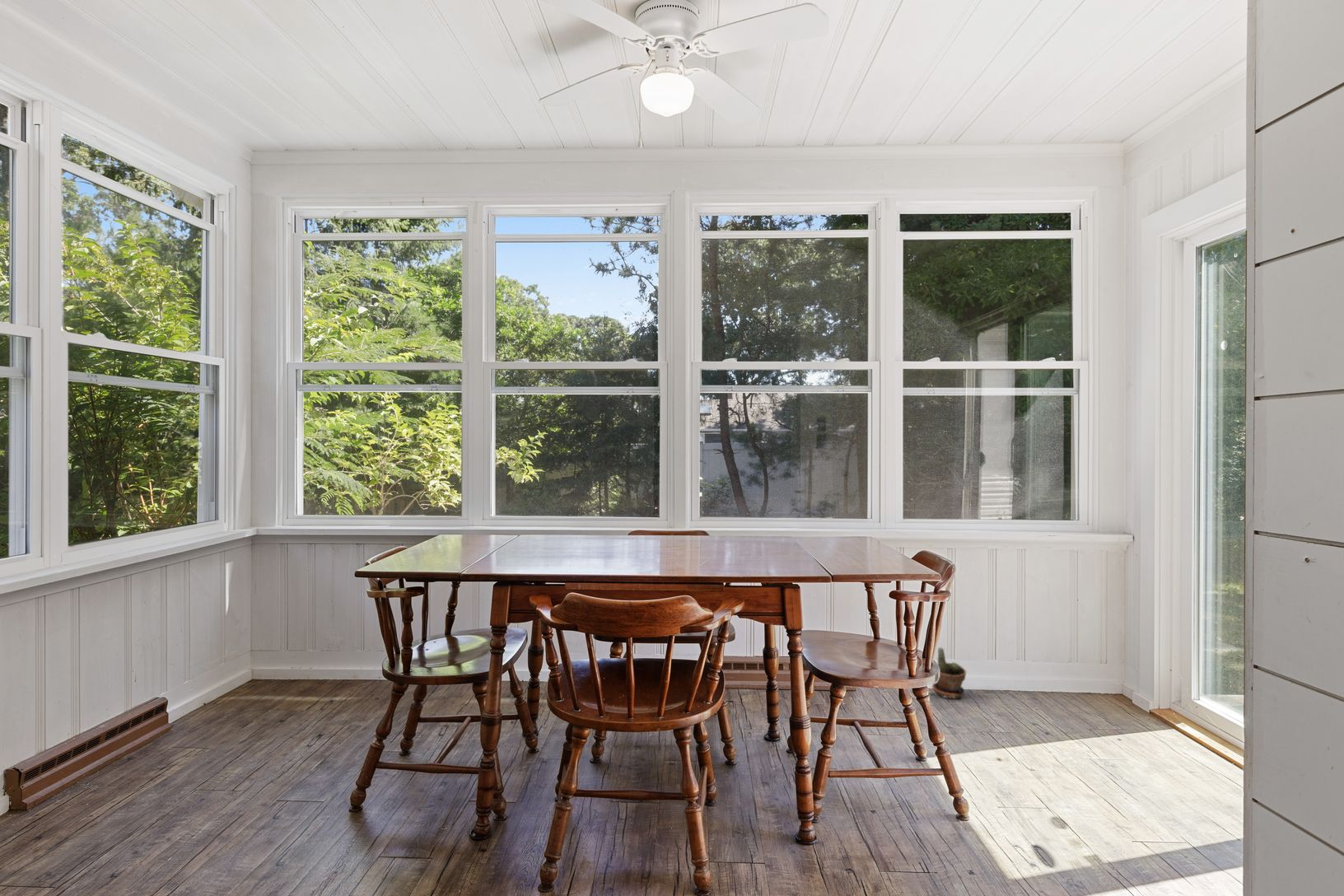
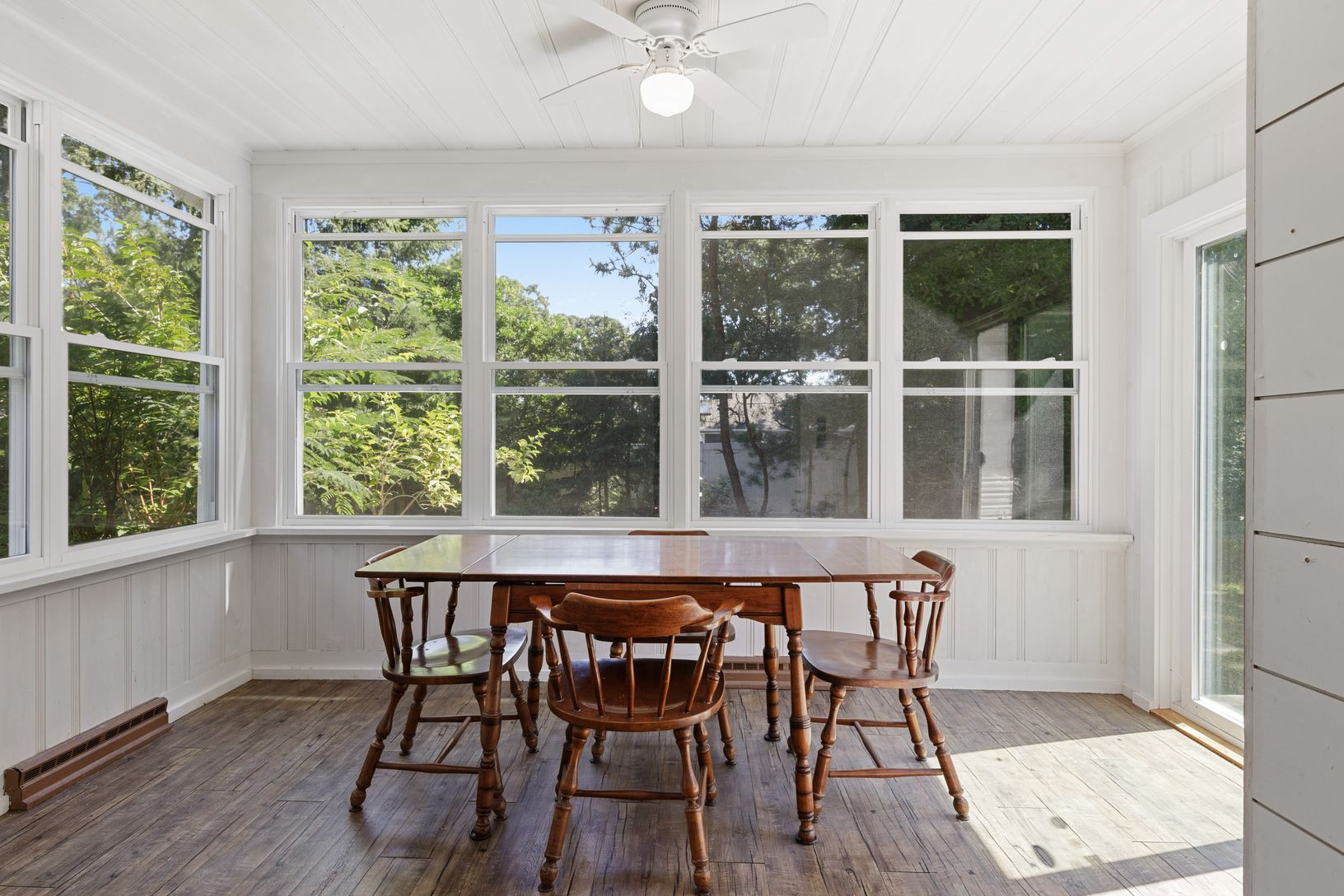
- potted plant [931,646,967,700]
